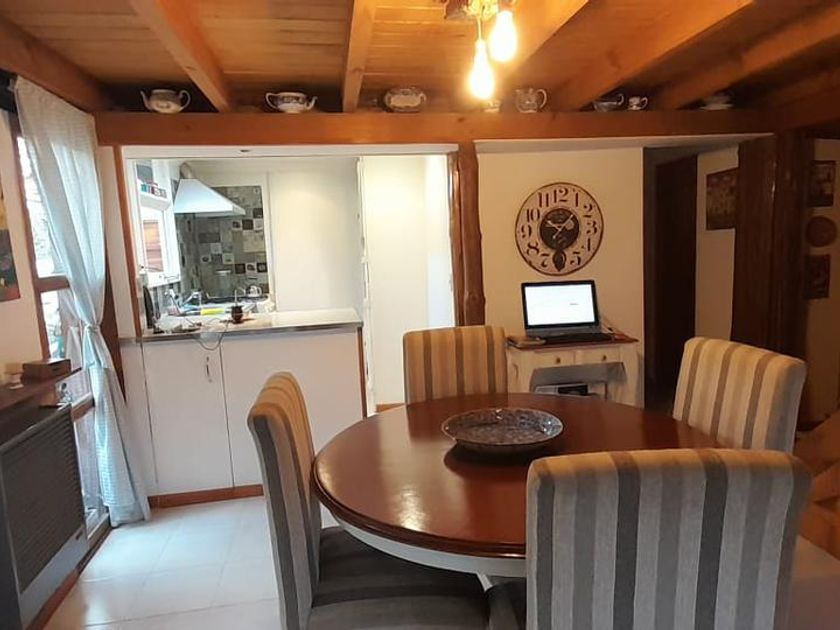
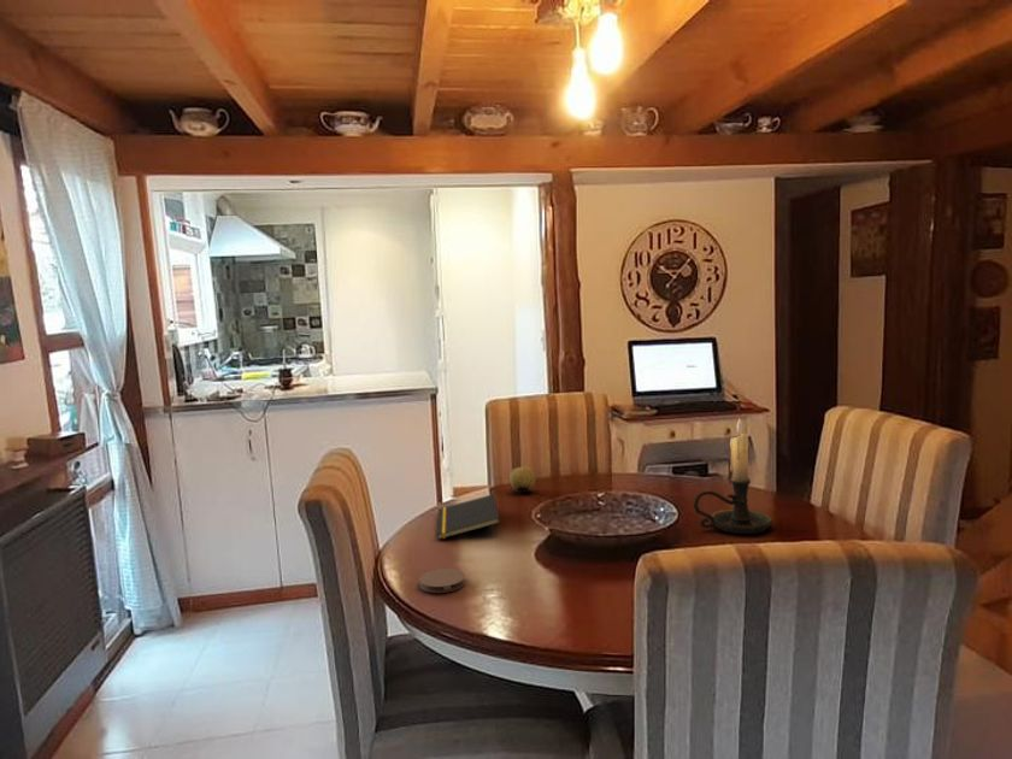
+ coaster [418,567,466,594]
+ notepad [436,493,501,541]
+ candle holder [693,418,773,535]
+ fruit [508,465,537,494]
